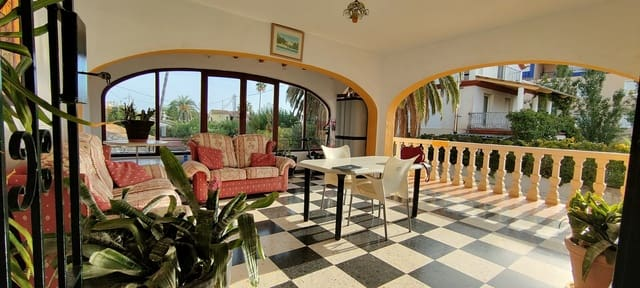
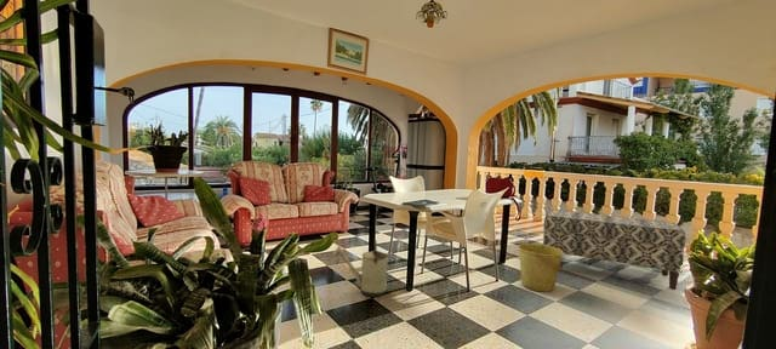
+ bucket [517,242,565,293]
+ bench [542,208,686,291]
+ watering can [331,239,394,298]
